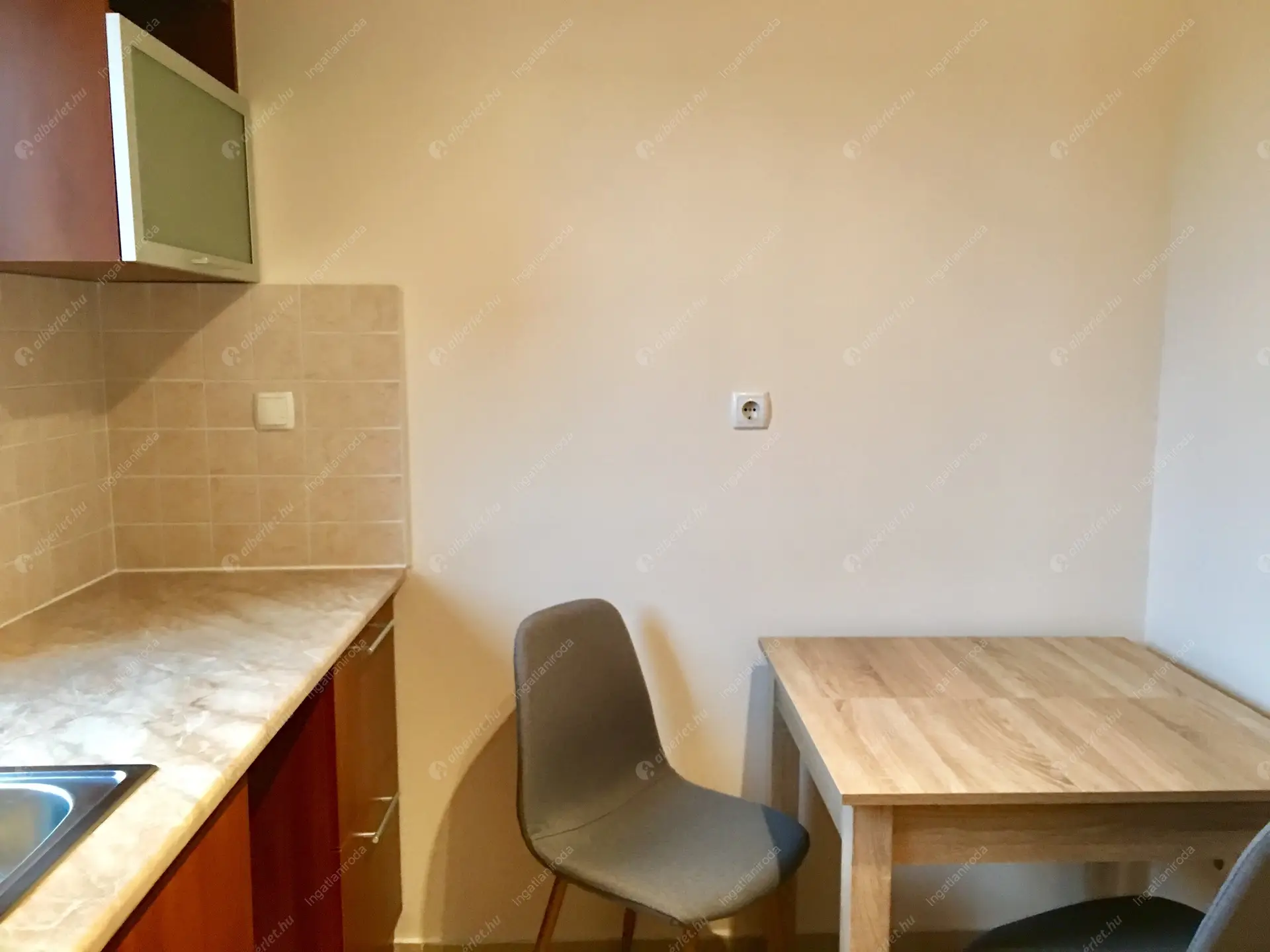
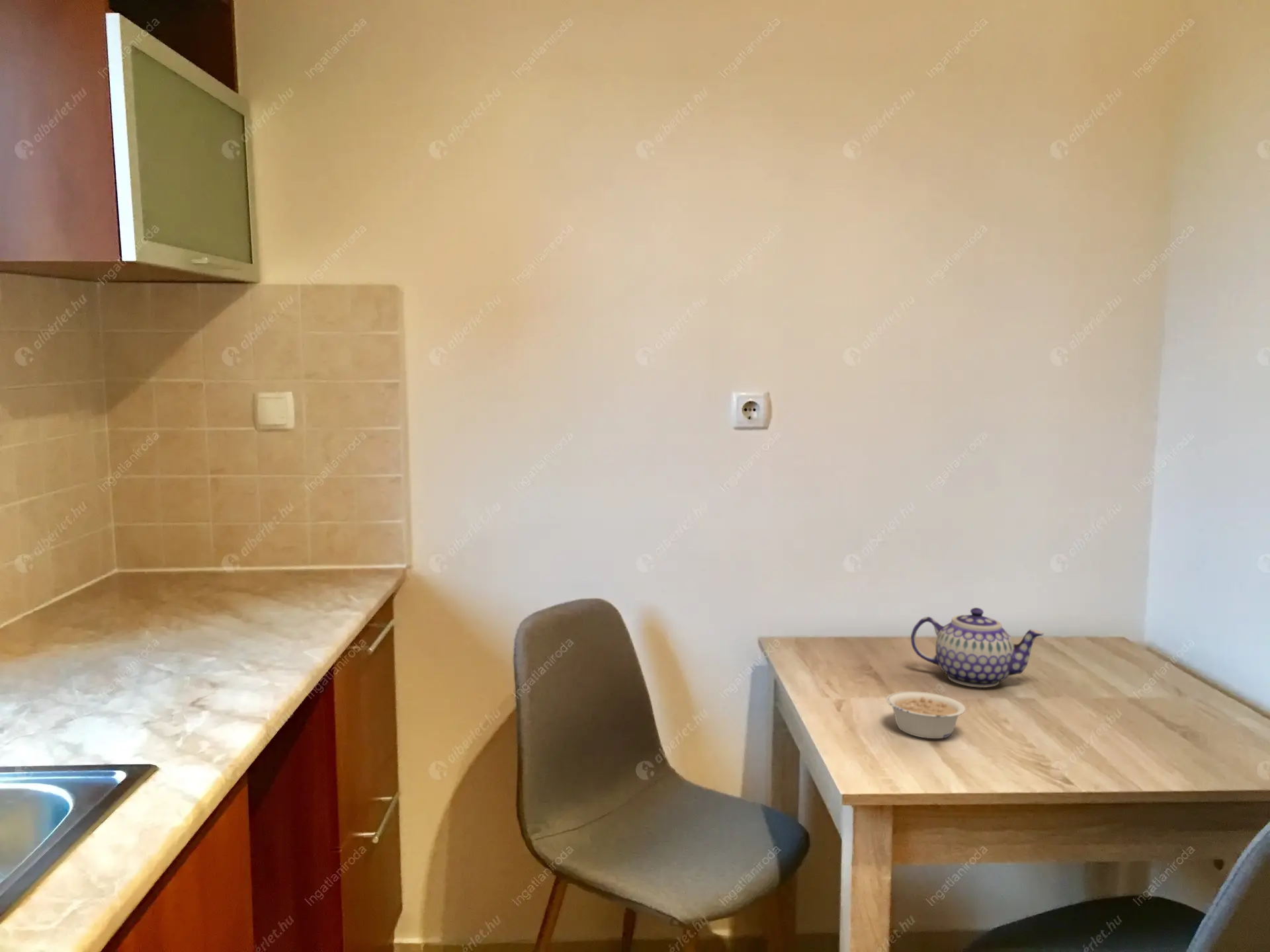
+ teapot [910,607,1044,688]
+ legume [886,691,966,739]
